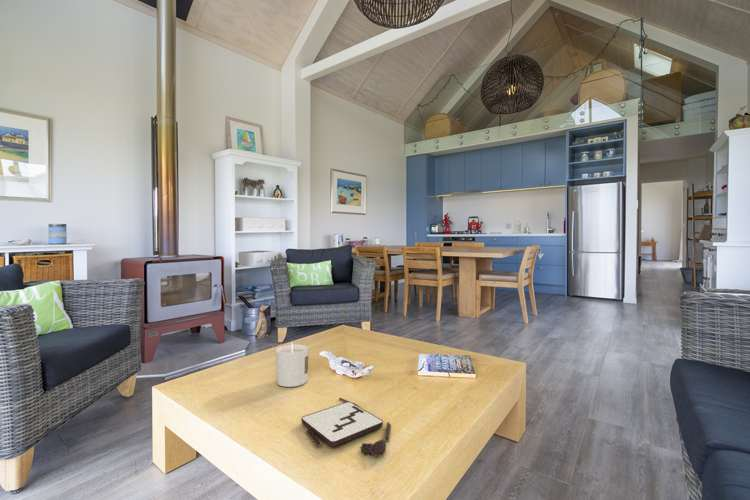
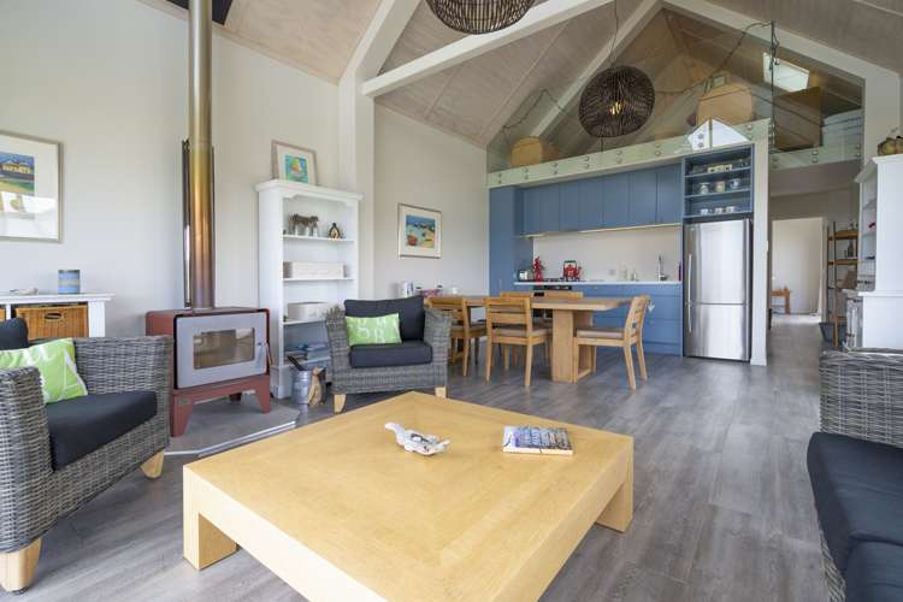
- board game [300,397,392,457]
- candle [275,341,309,388]
